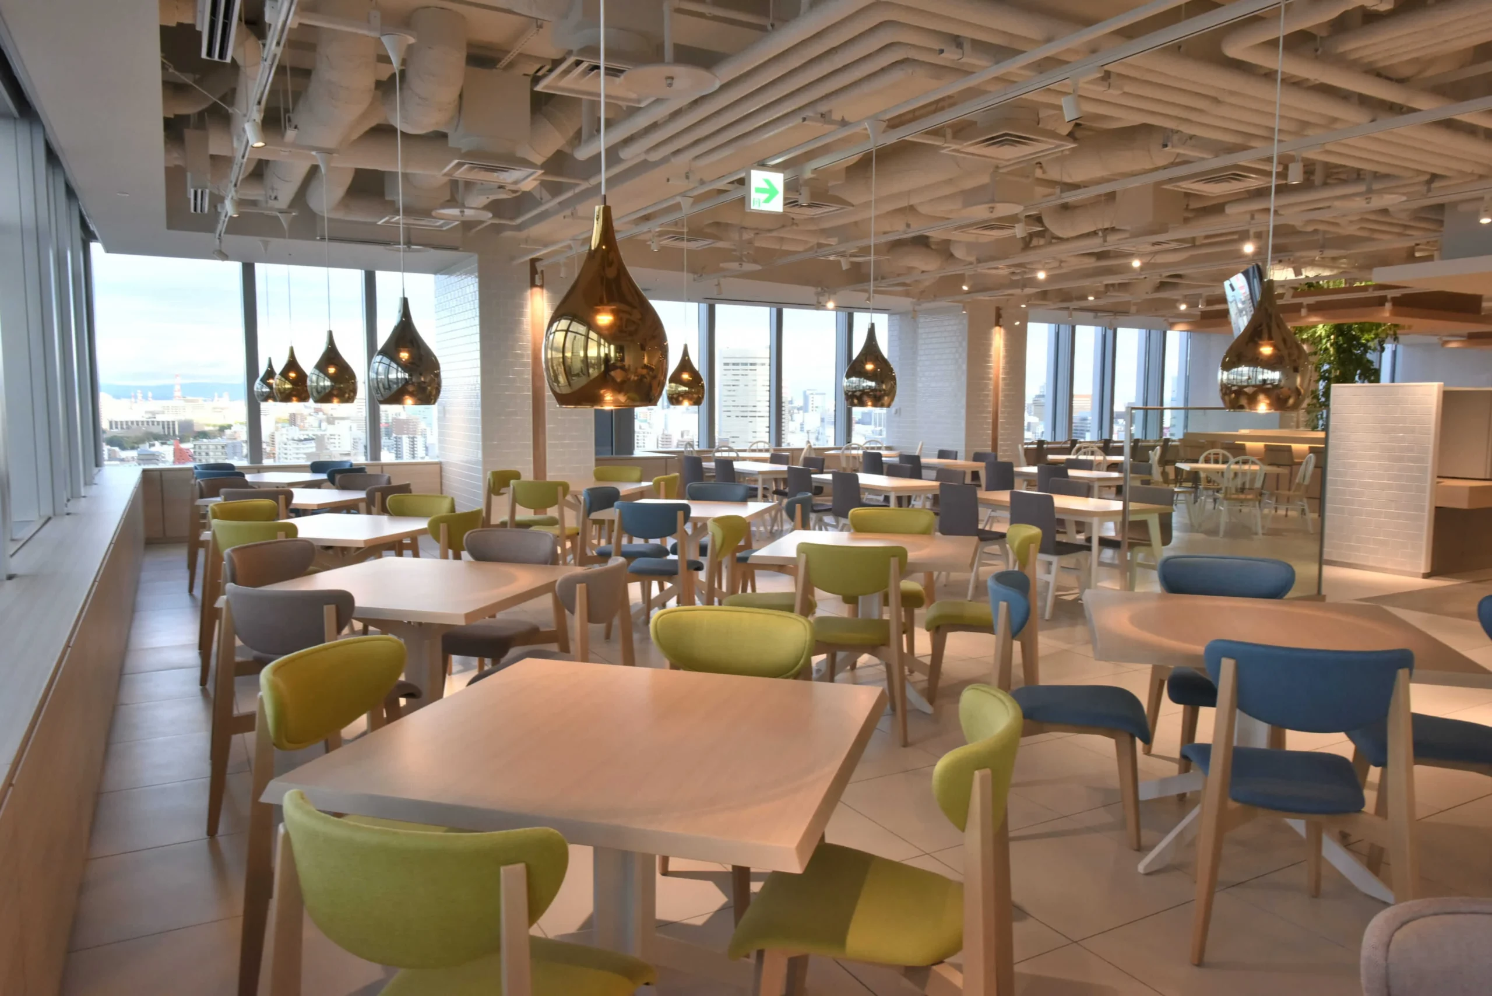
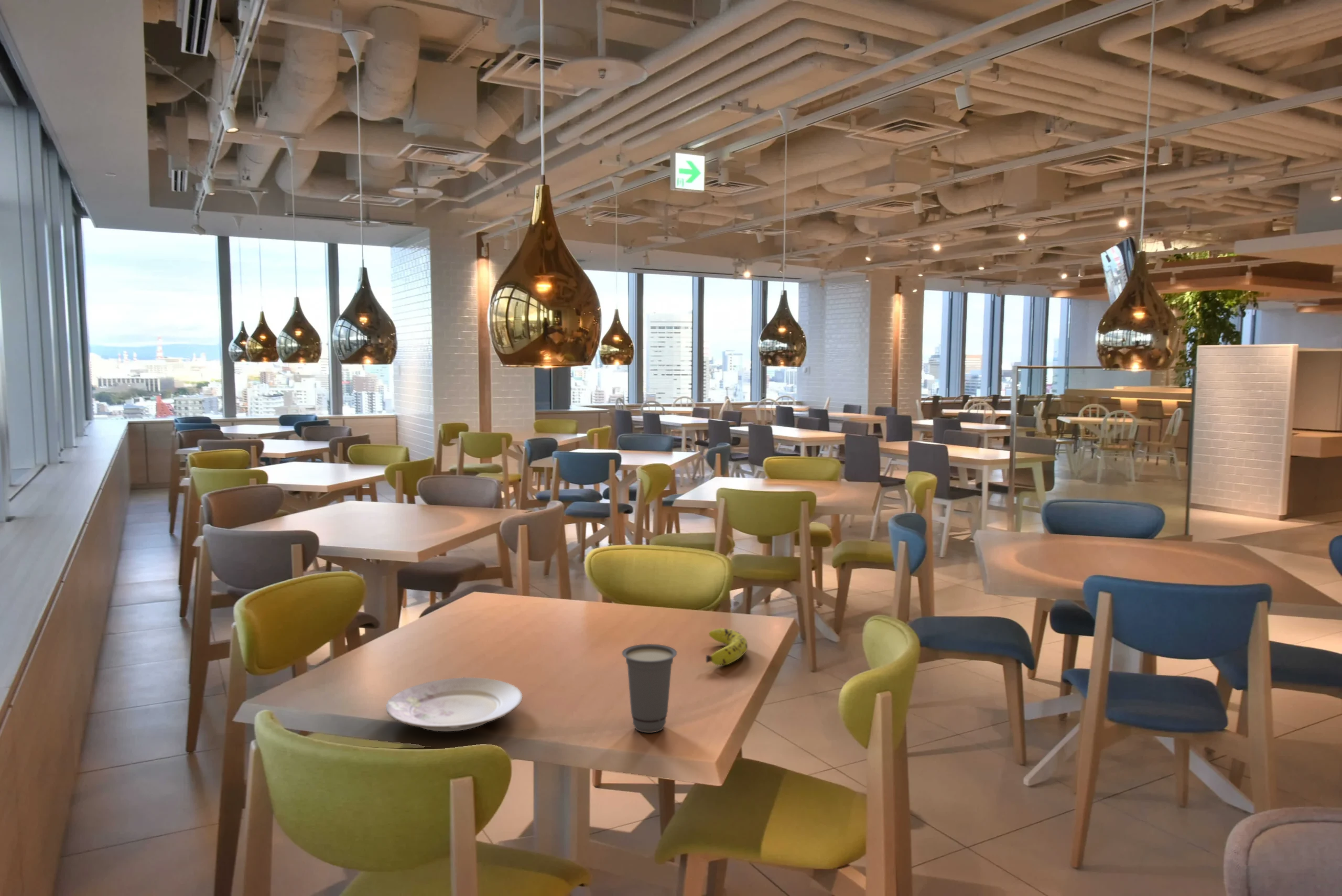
+ fruit [706,628,748,666]
+ plate [385,677,523,732]
+ cup [622,643,677,733]
